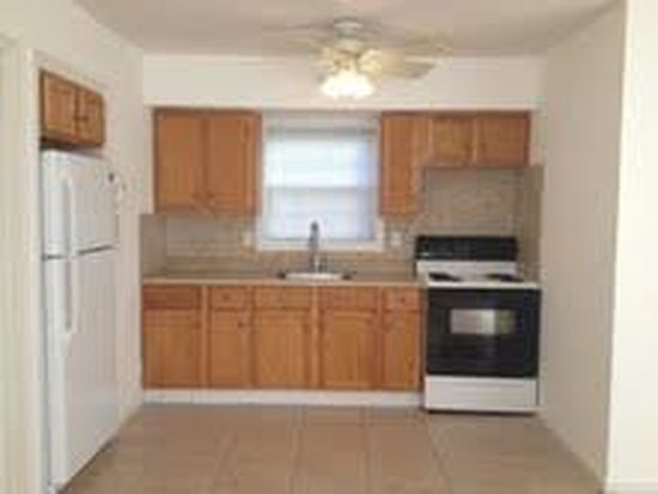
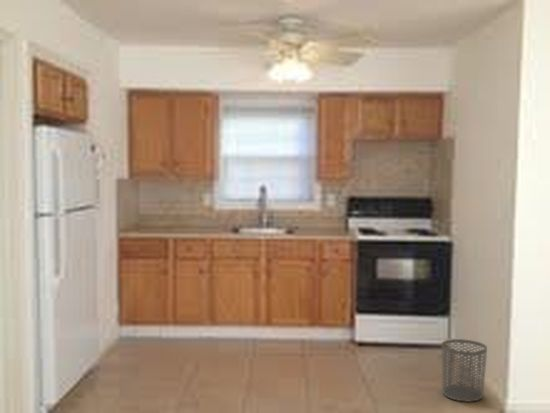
+ waste bin [441,338,488,403]
